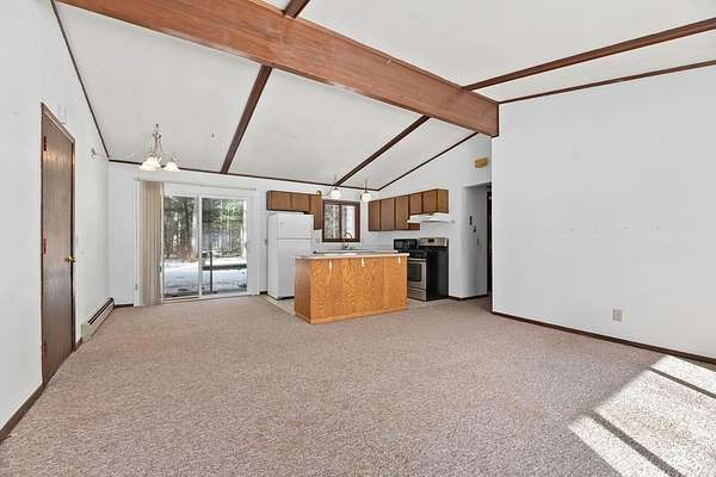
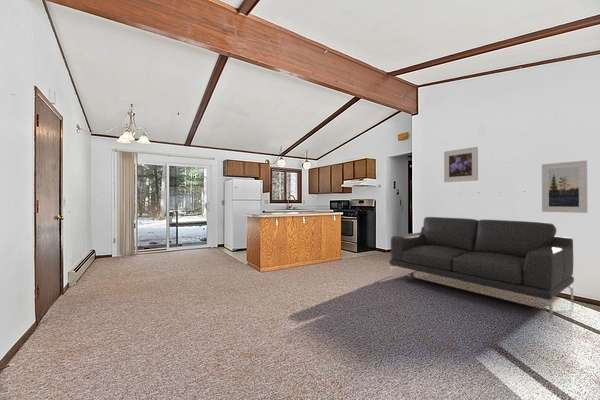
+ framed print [443,146,479,183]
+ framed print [541,160,588,214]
+ sofa [388,216,575,319]
